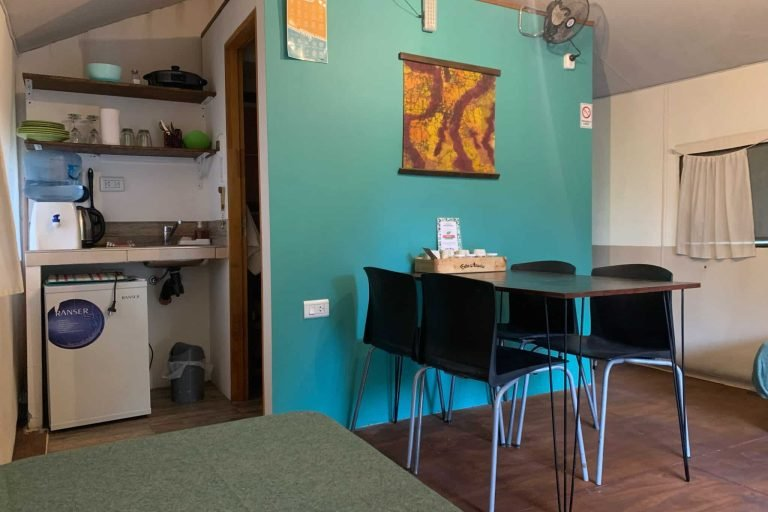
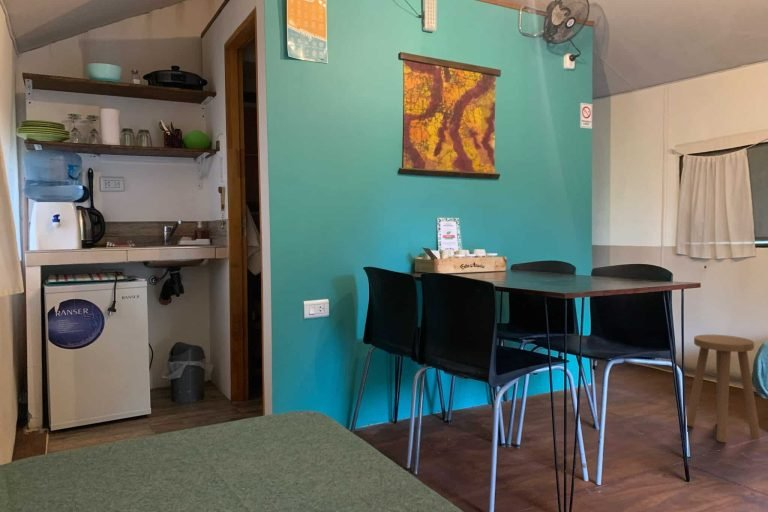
+ stool [686,334,761,443]
